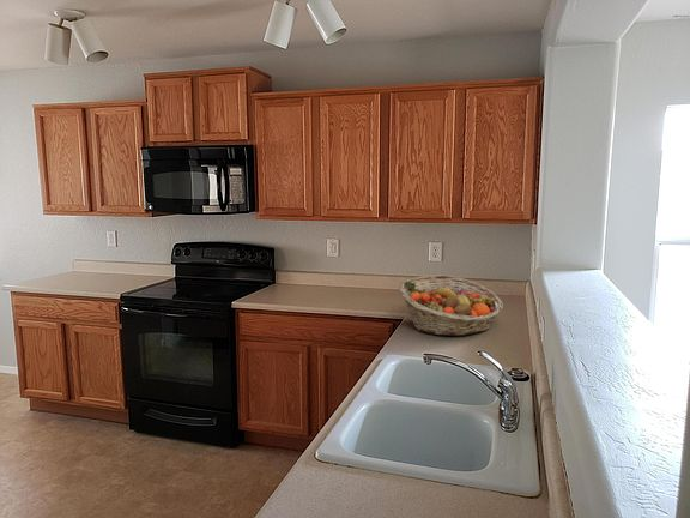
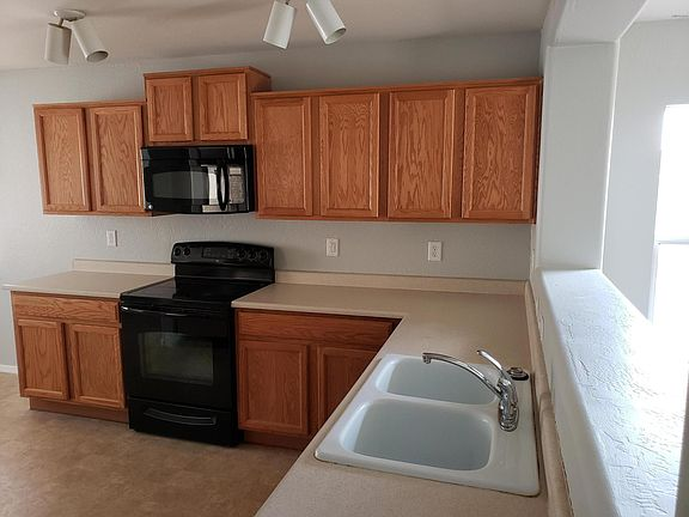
- fruit basket [398,275,504,337]
